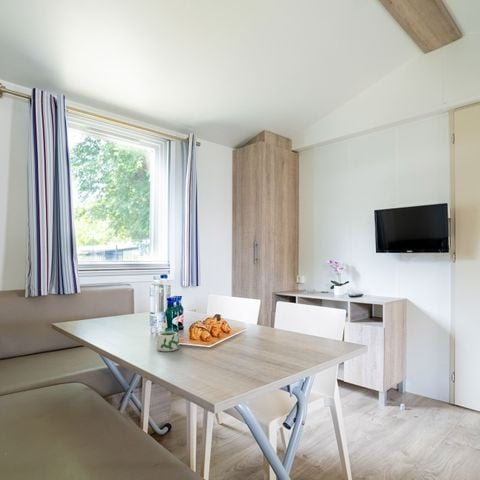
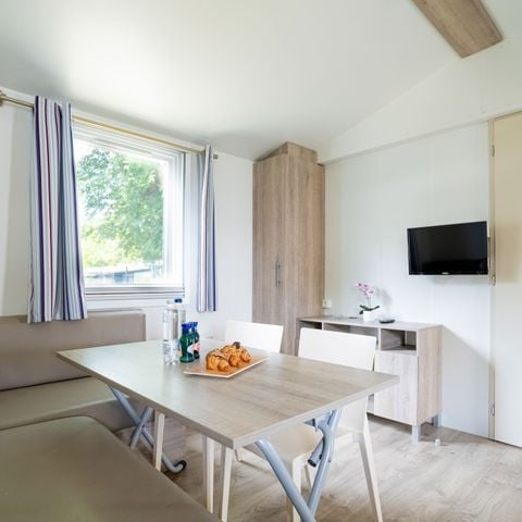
- mug [155,330,181,352]
